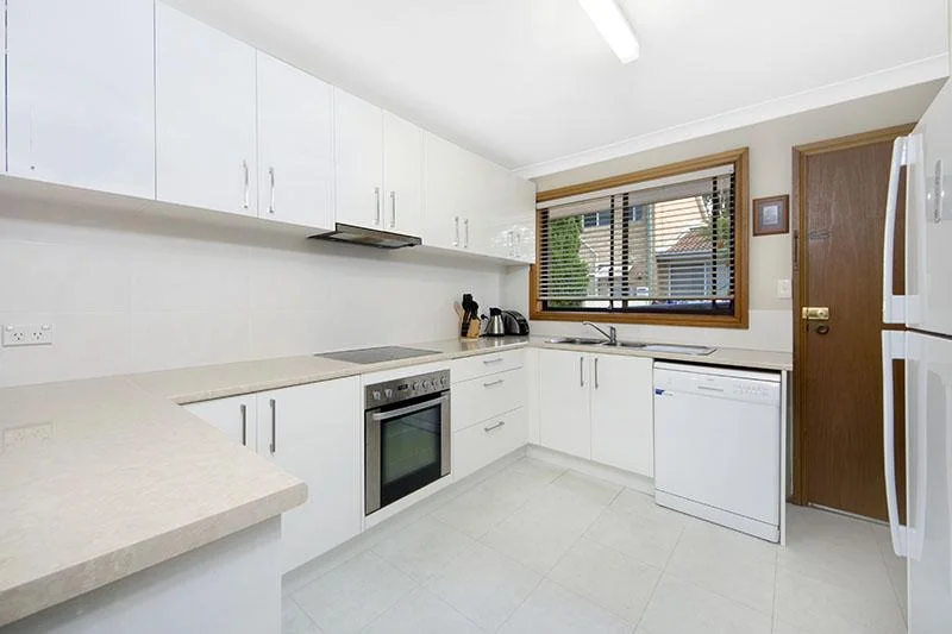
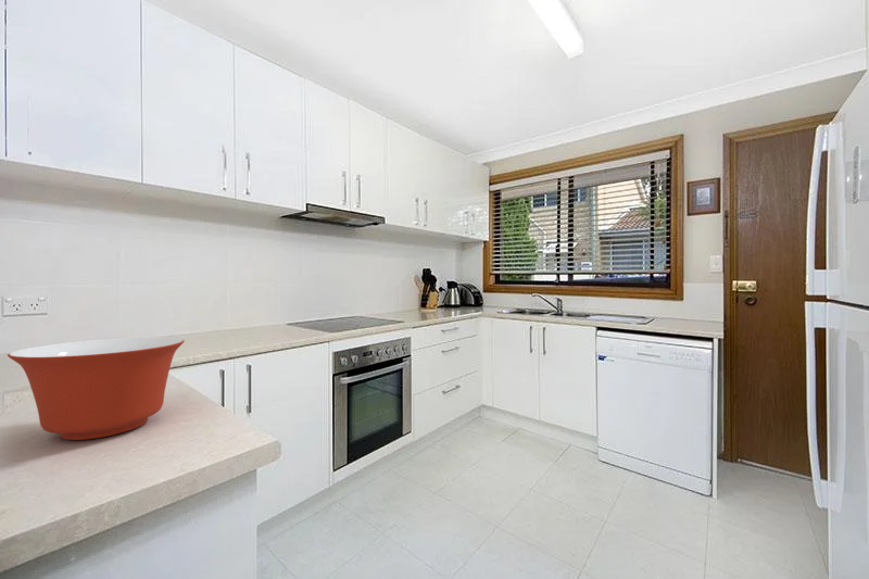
+ mixing bowl [7,336,186,441]
